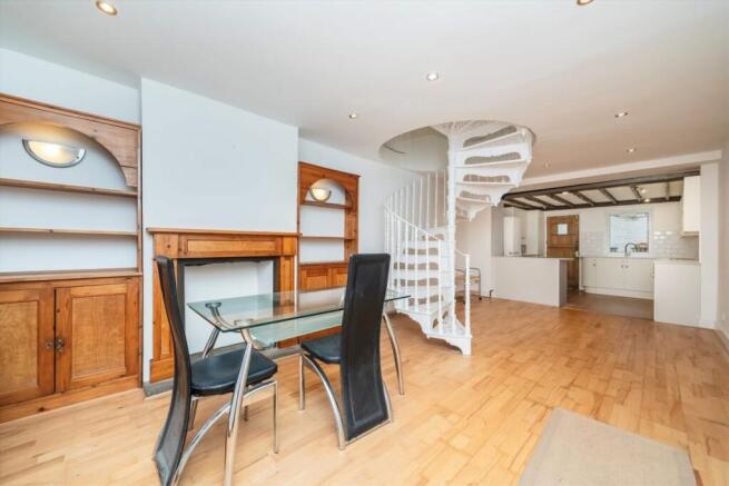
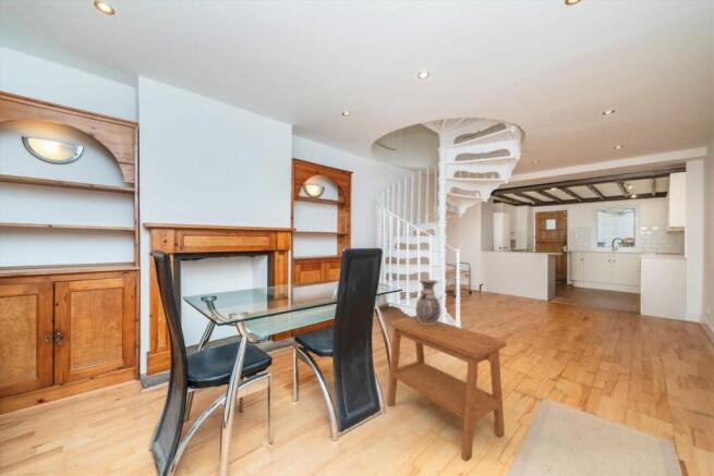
+ vase [414,279,441,325]
+ side table [386,315,507,463]
